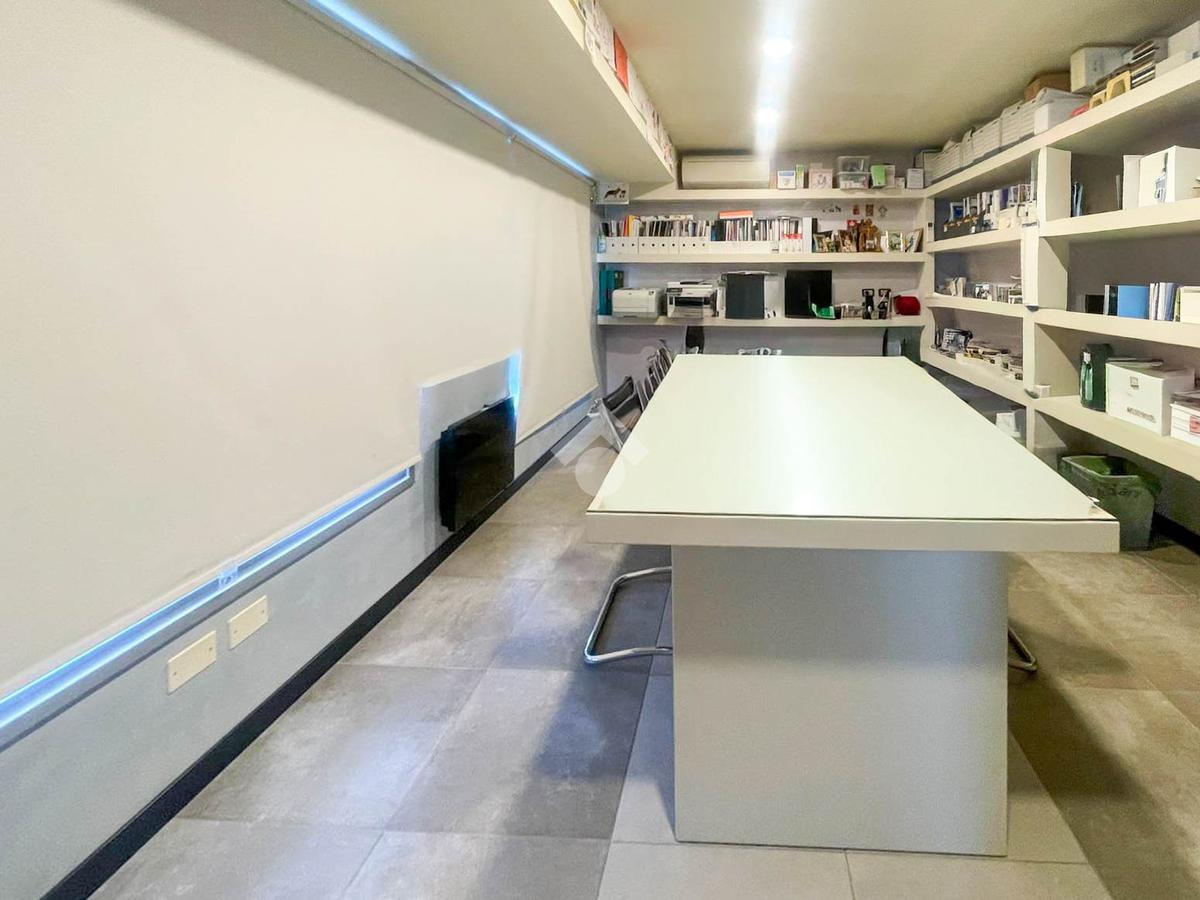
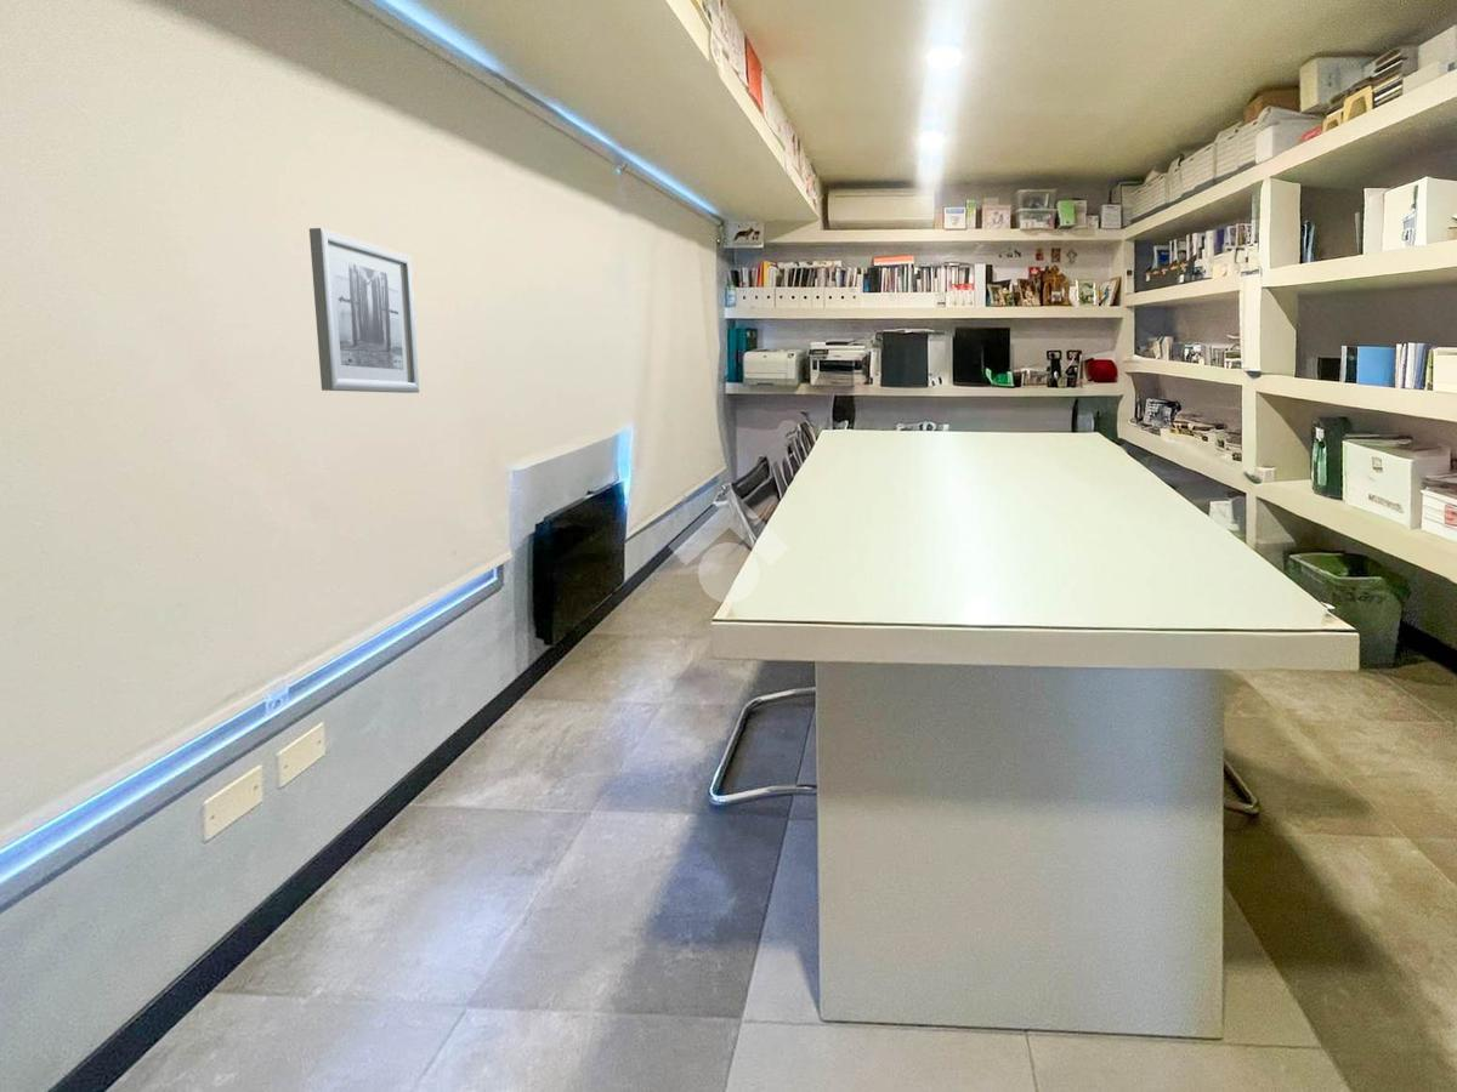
+ wall art [308,227,420,394]
